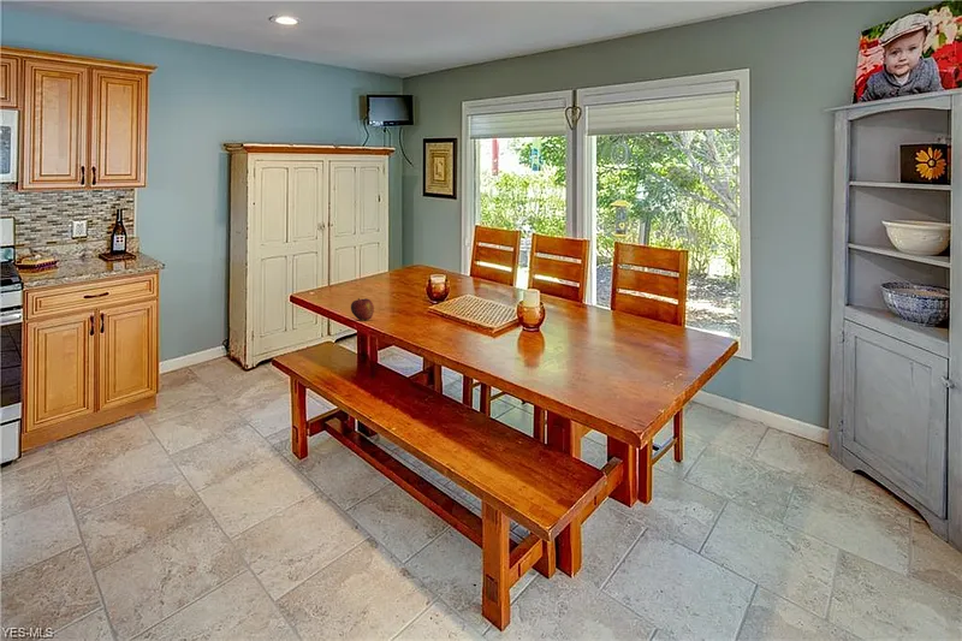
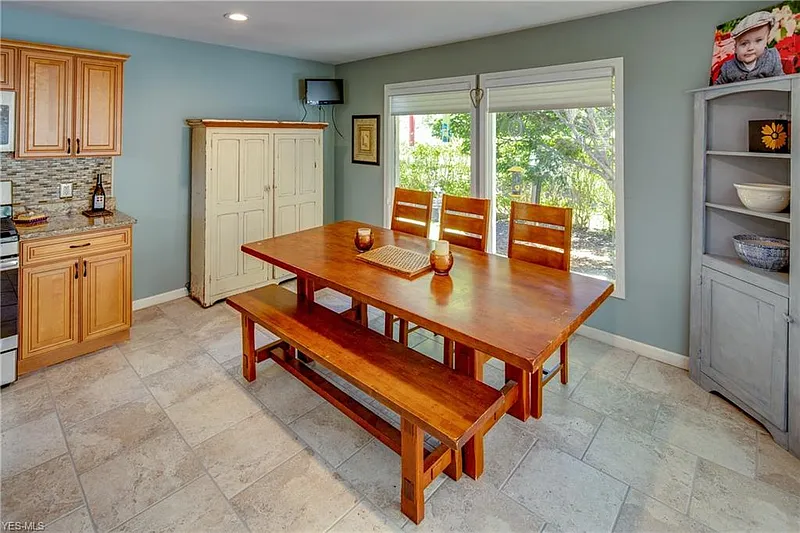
- fruit [350,297,375,321]
